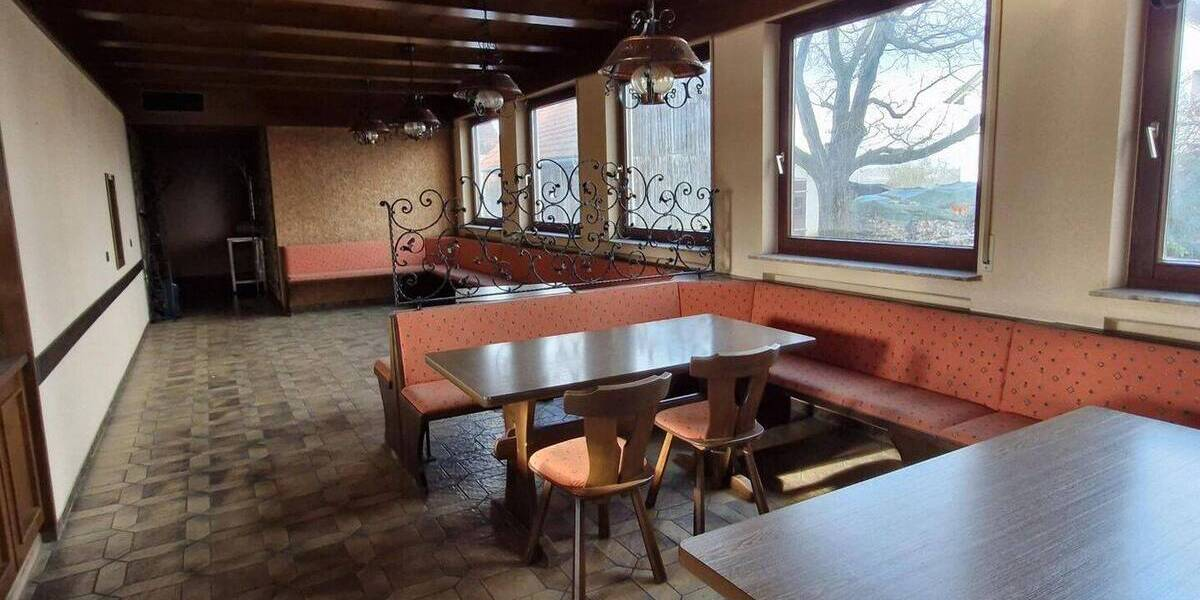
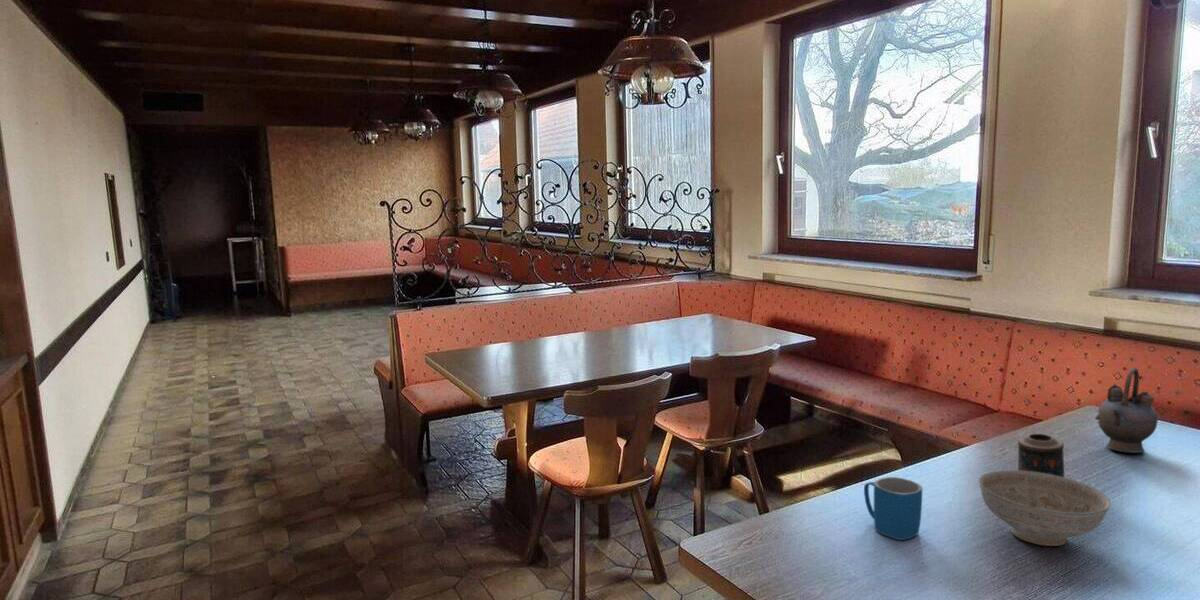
+ mug [863,476,923,541]
+ candle [1017,433,1065,478]
+ teapot [1094,367,1159,454]
+ decorative bowl [978,469,1112,547]
